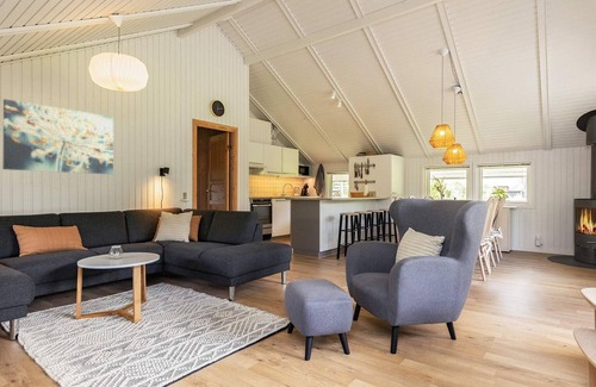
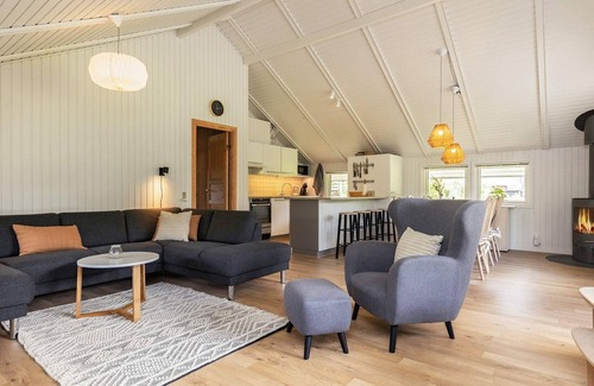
- wall art [1,98,114,175]
